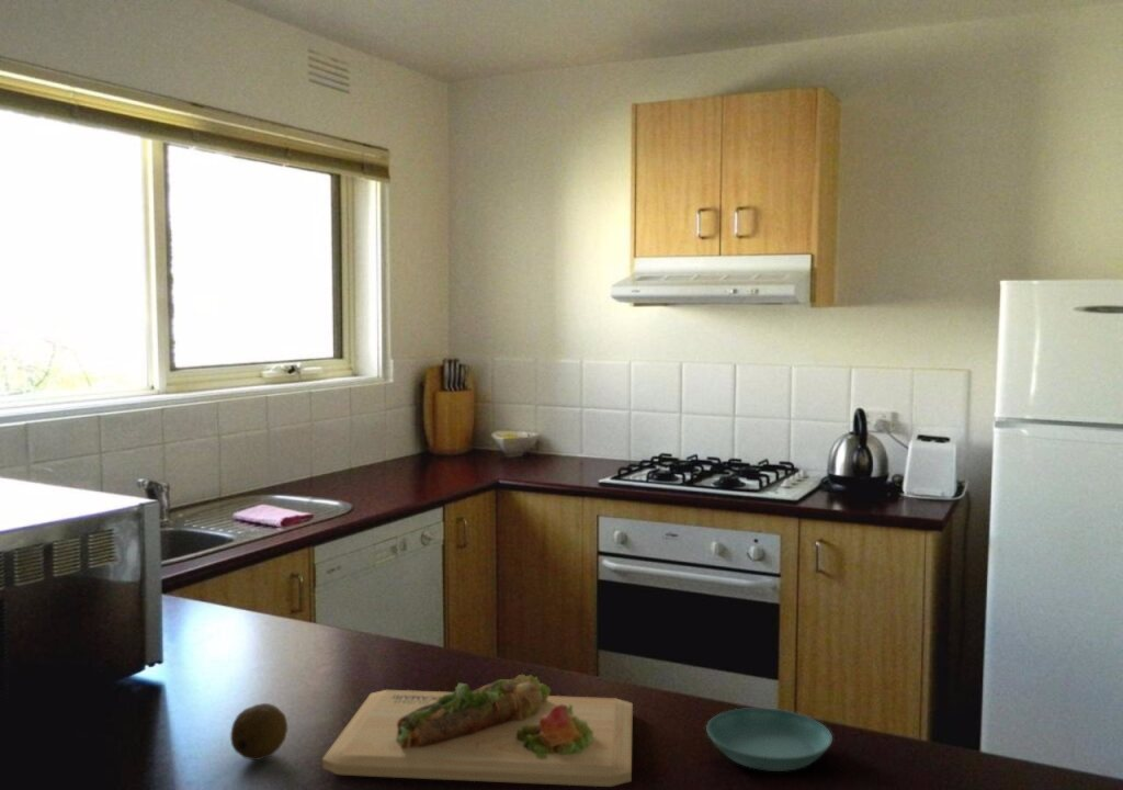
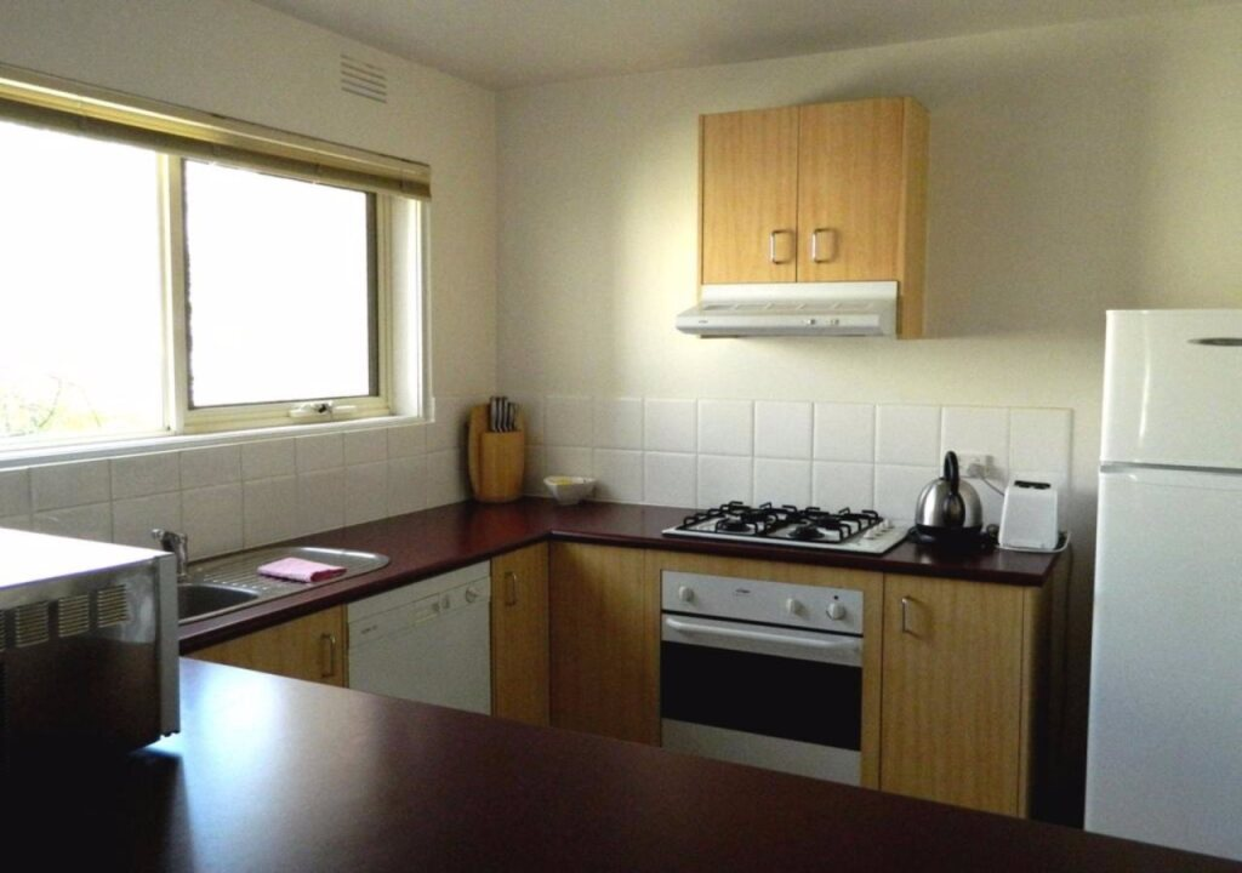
- cutting board [321,674,634,788]
- fruit [229,702,288,761]
- saucer [705,707,833,772]
